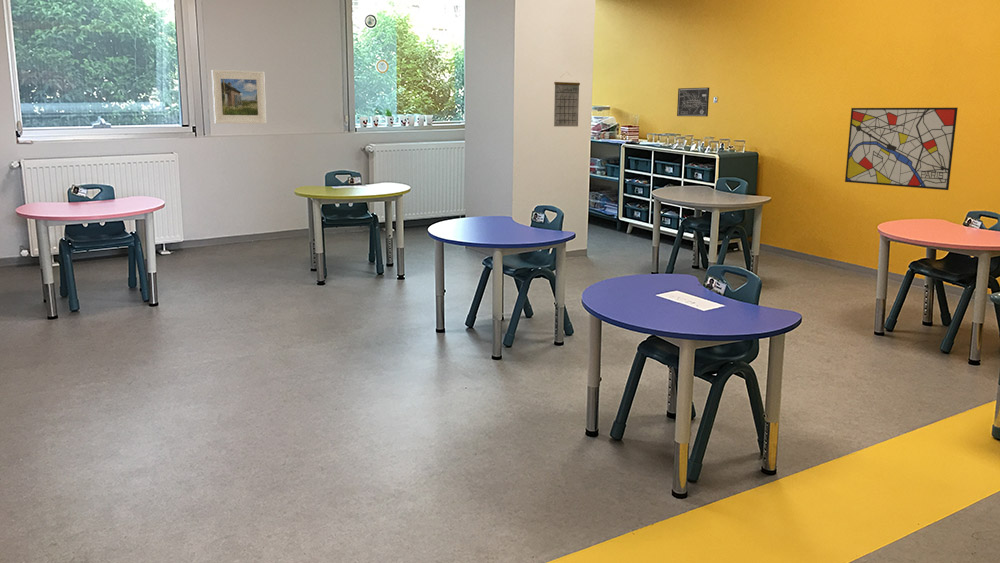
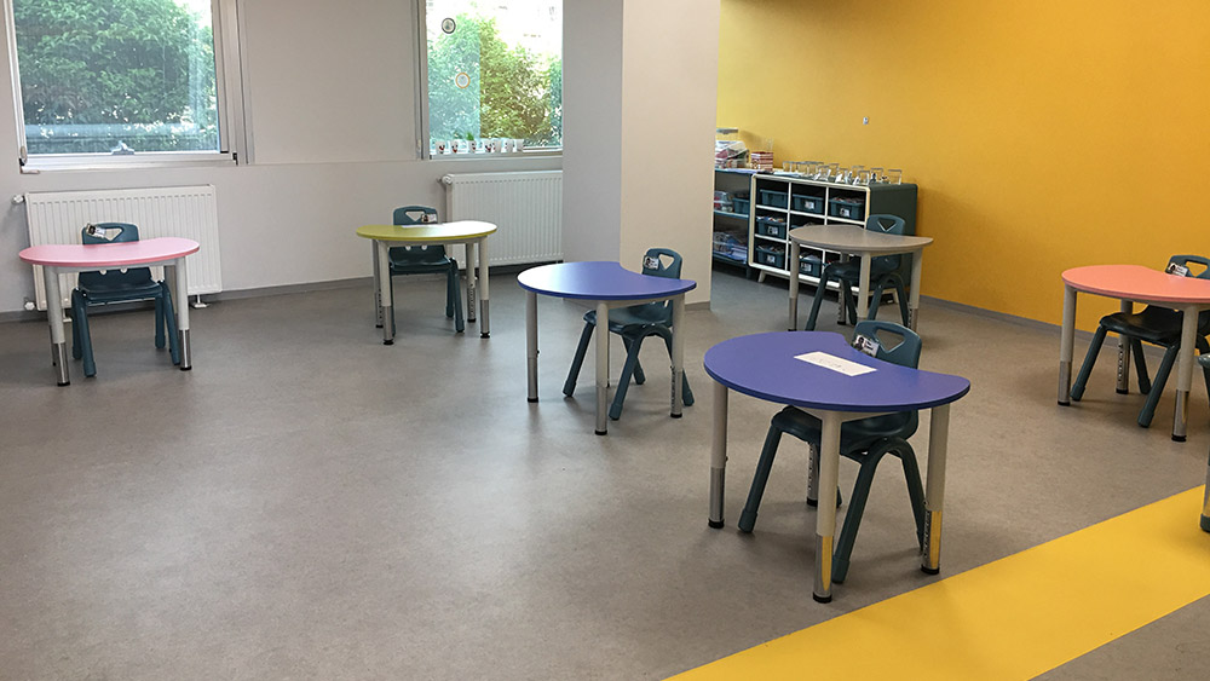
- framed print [211,69,267,124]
- wall art [844,107,959,191]
- calendar [553,72,581,127]
- wall art [676,87,710,117]
